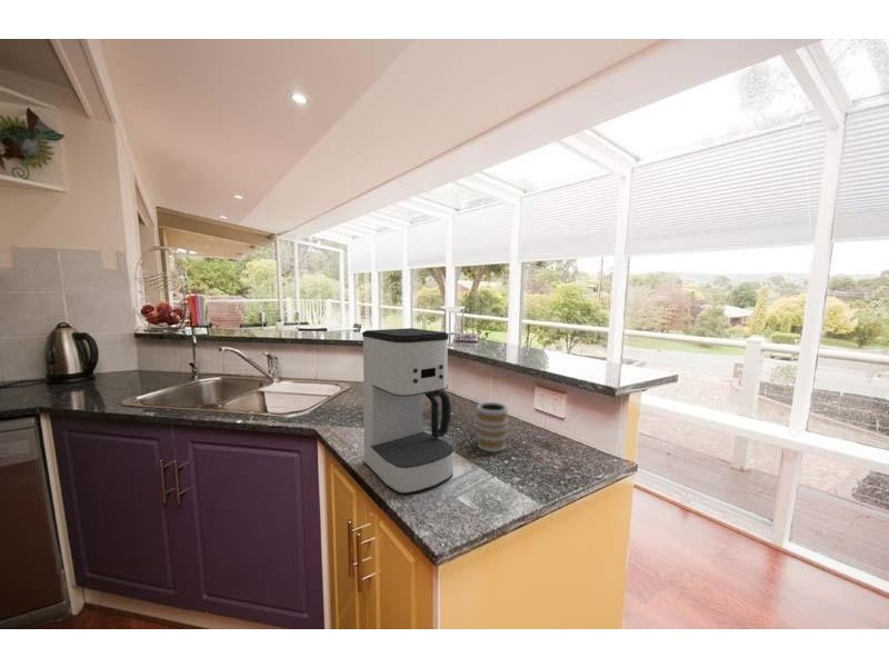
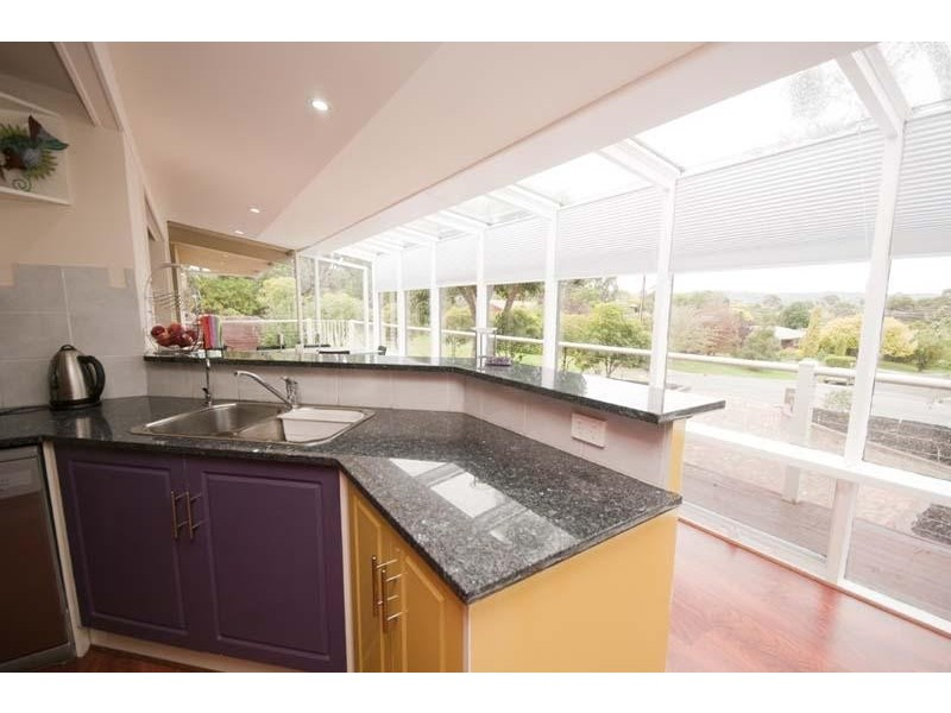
- coffee maker [361,327,455,496]
- mug [475,401,509,452]
